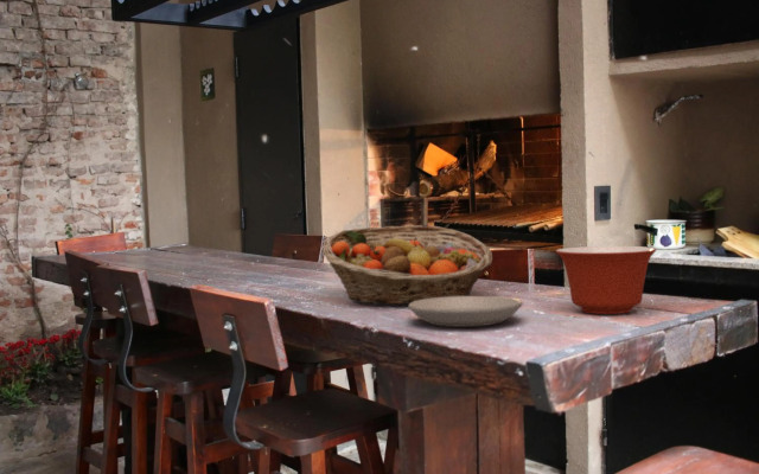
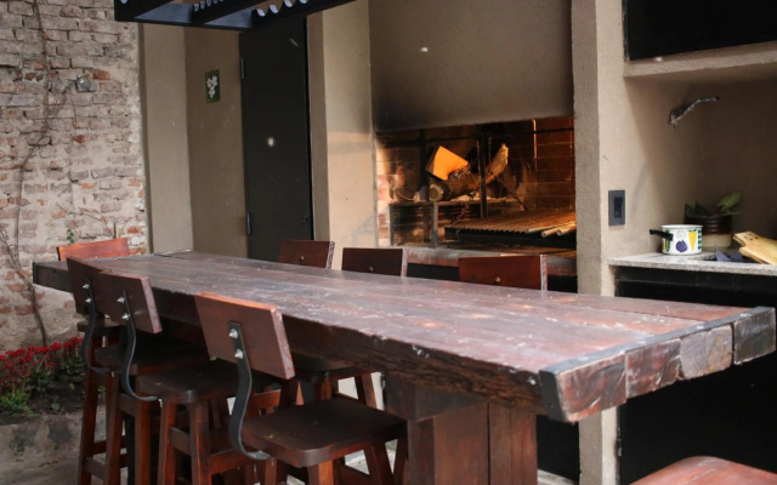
- plate [407,295,523,328]
- fruit basket [321,224,493,306]
- mixing bowl [555,245,657,315]
